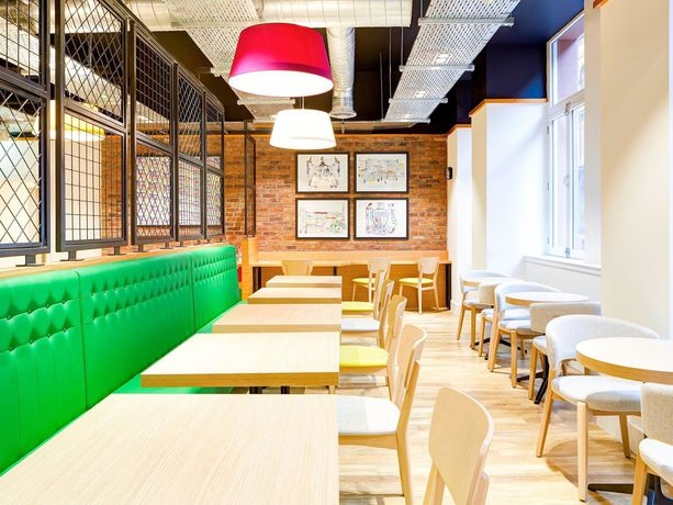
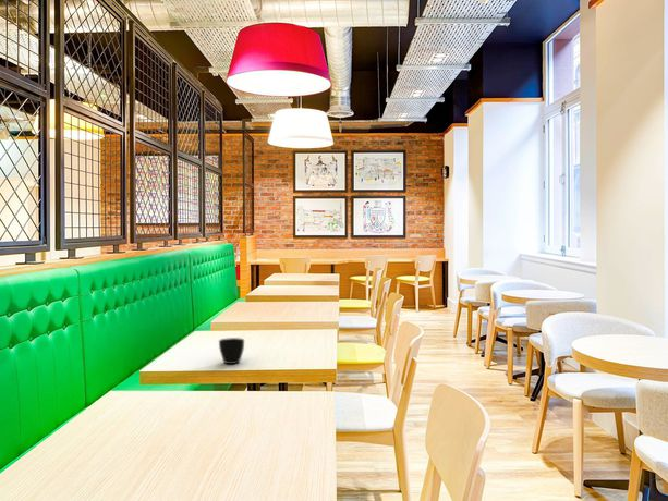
+ cup [218,337,245,365]
